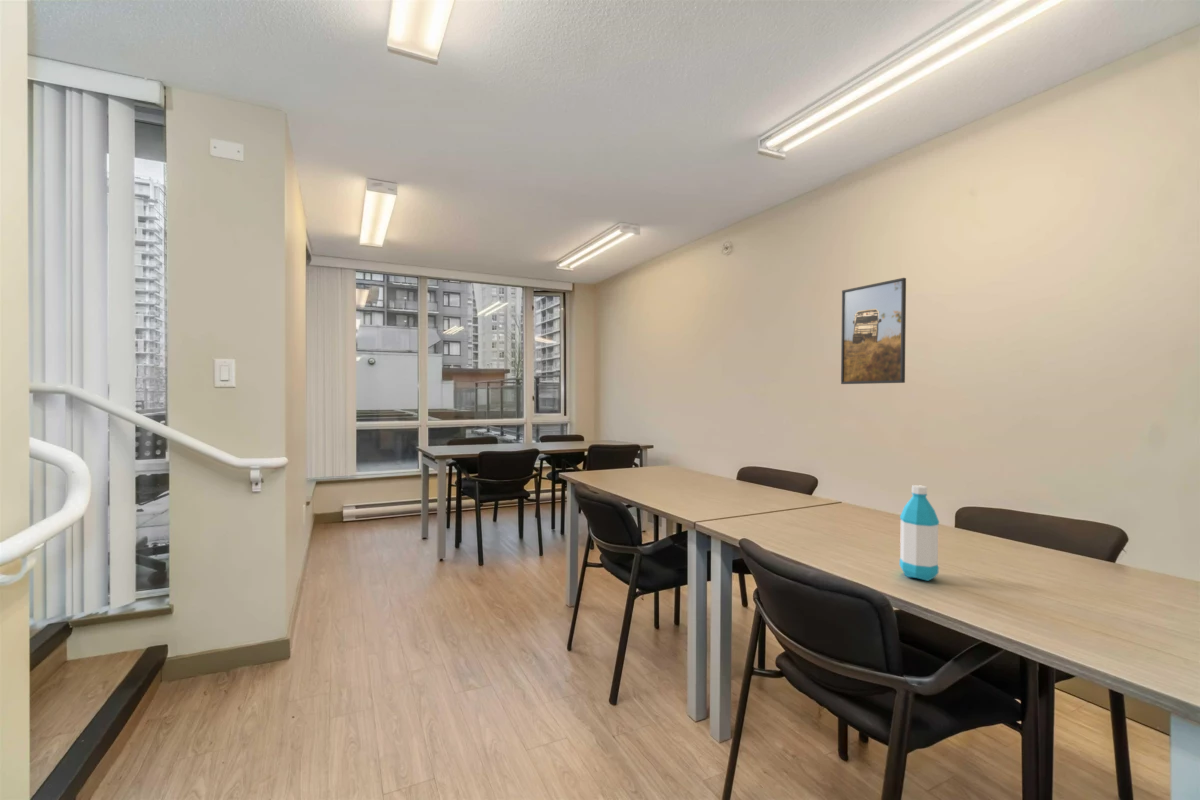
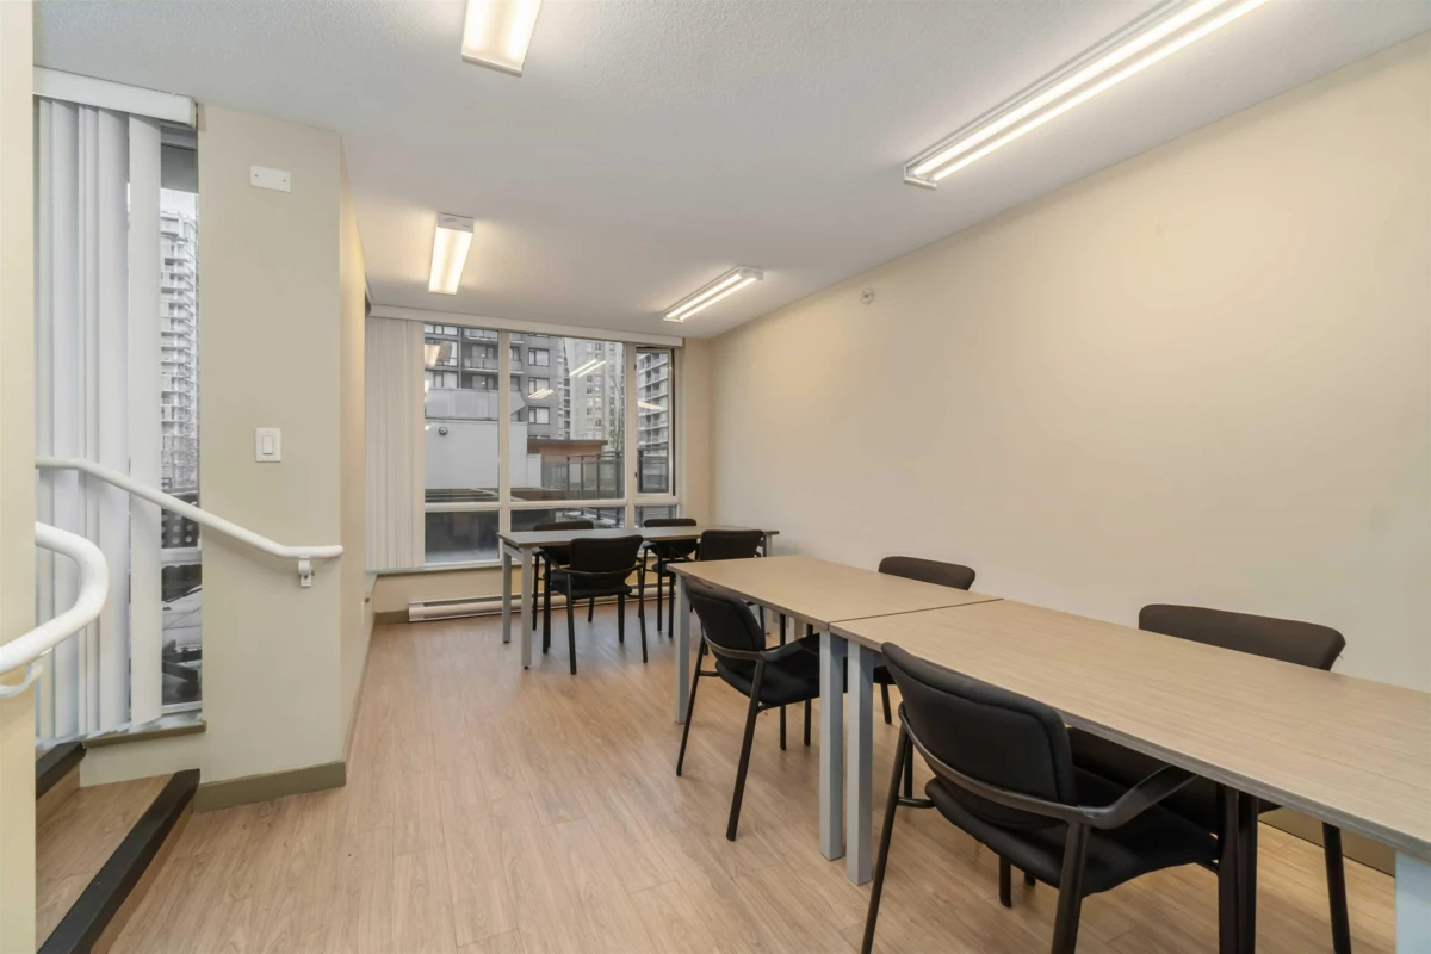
- water bottle [899,484,940,582]
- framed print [840,277,907,385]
